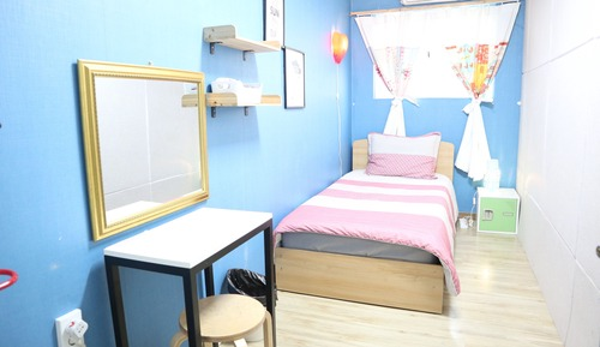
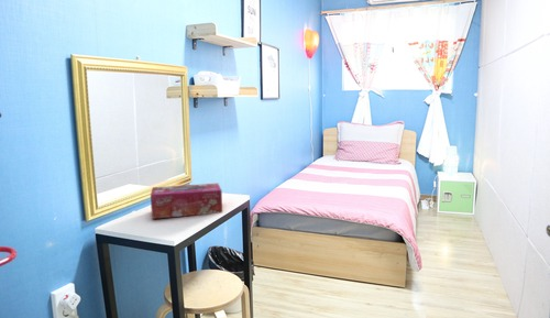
+ tissue box [150,183,223,220]
